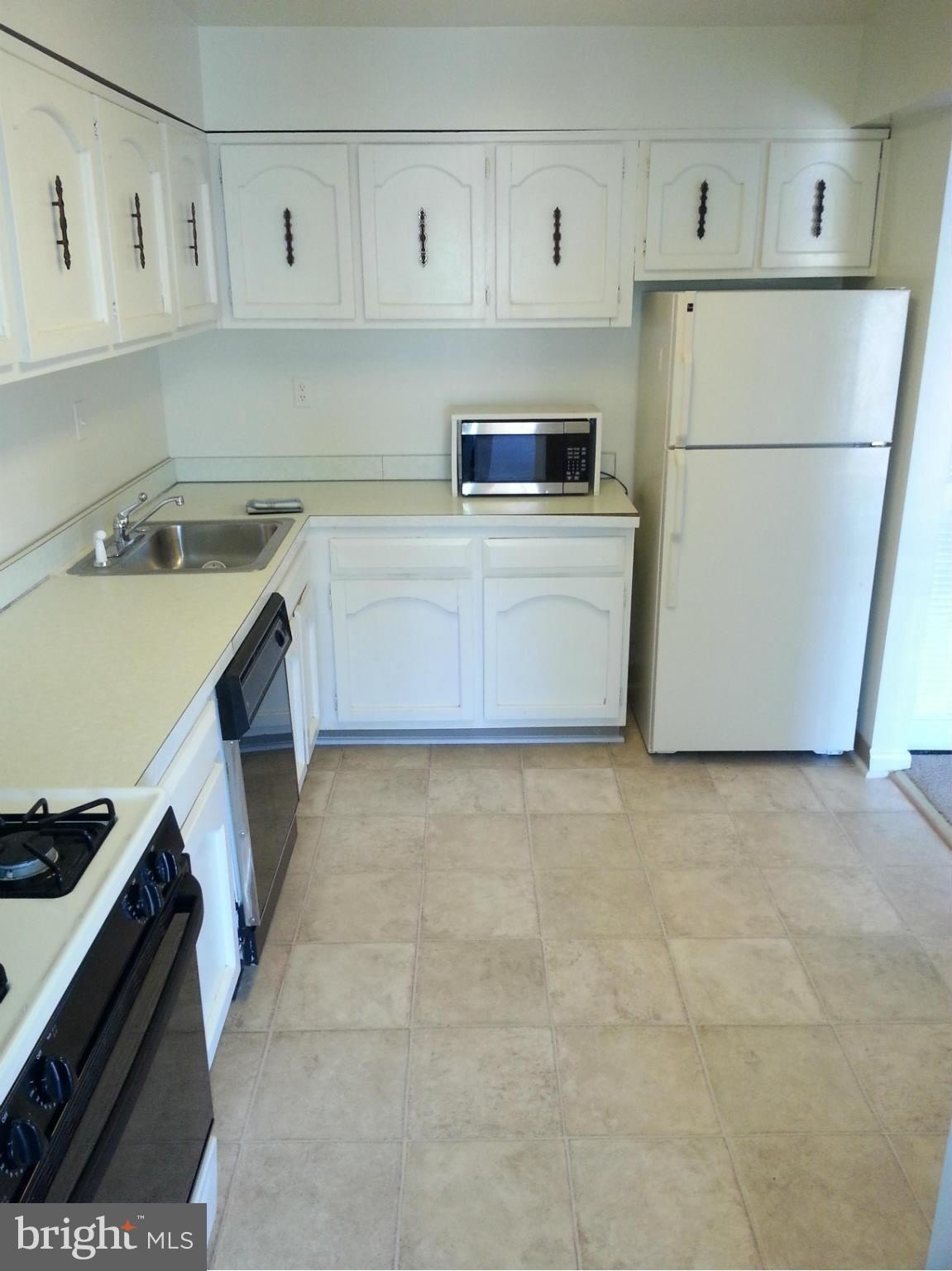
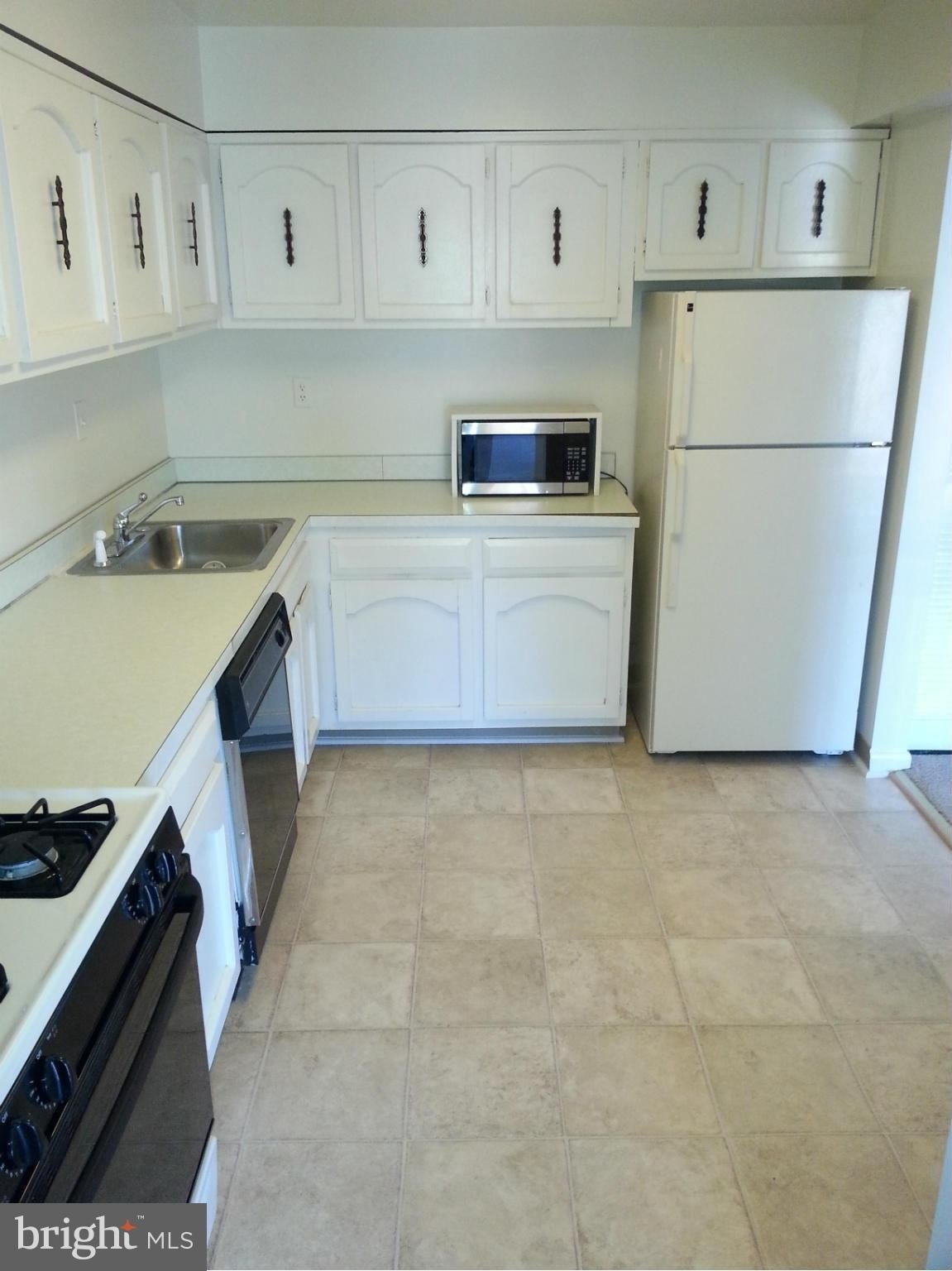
- dish towel [245,496,304,514]
